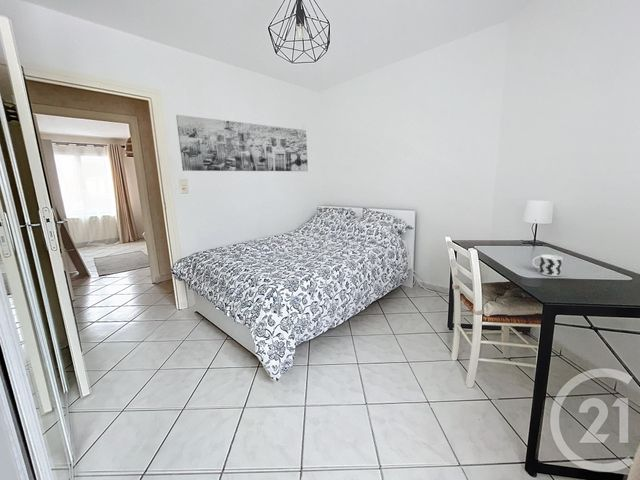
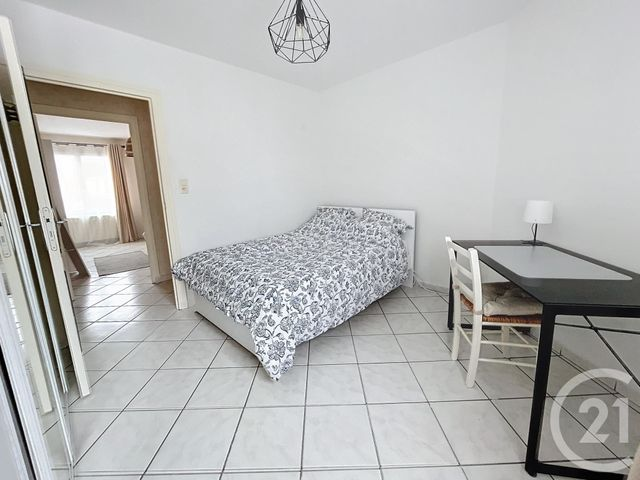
- cup [531,254,564,277]
- wall art [175,114,309,172]
